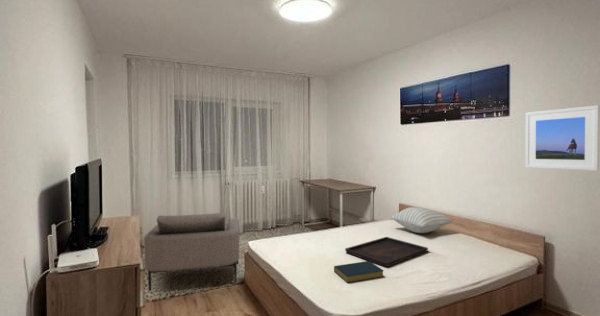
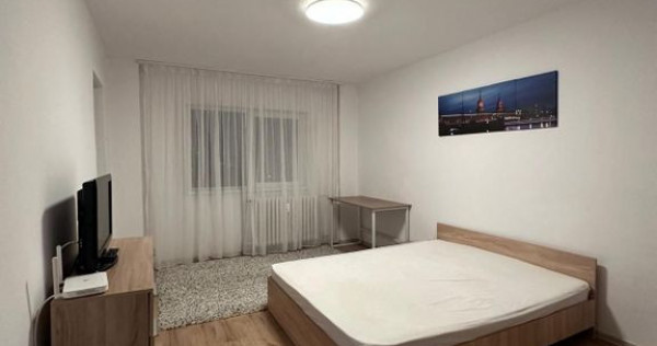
- serving tray [344,236,429,268]
- armchair [143,211,240,292]
- pillow [389,206,453,234]
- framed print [524,104,600,172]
- hardback book [333,260,385,284]
